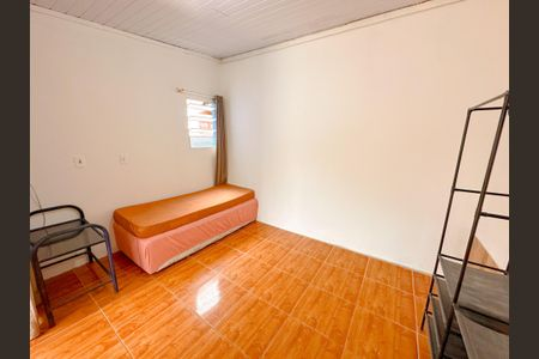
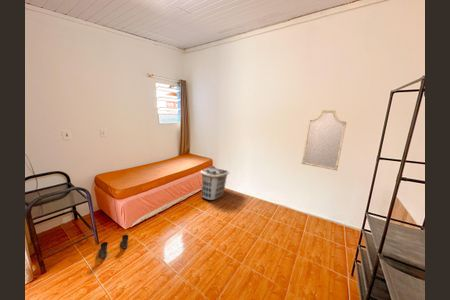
+ home mirror [301,109,348,171]
+ clothes hamper [199,165,230,201]
+ boots [97,234,129,259]
